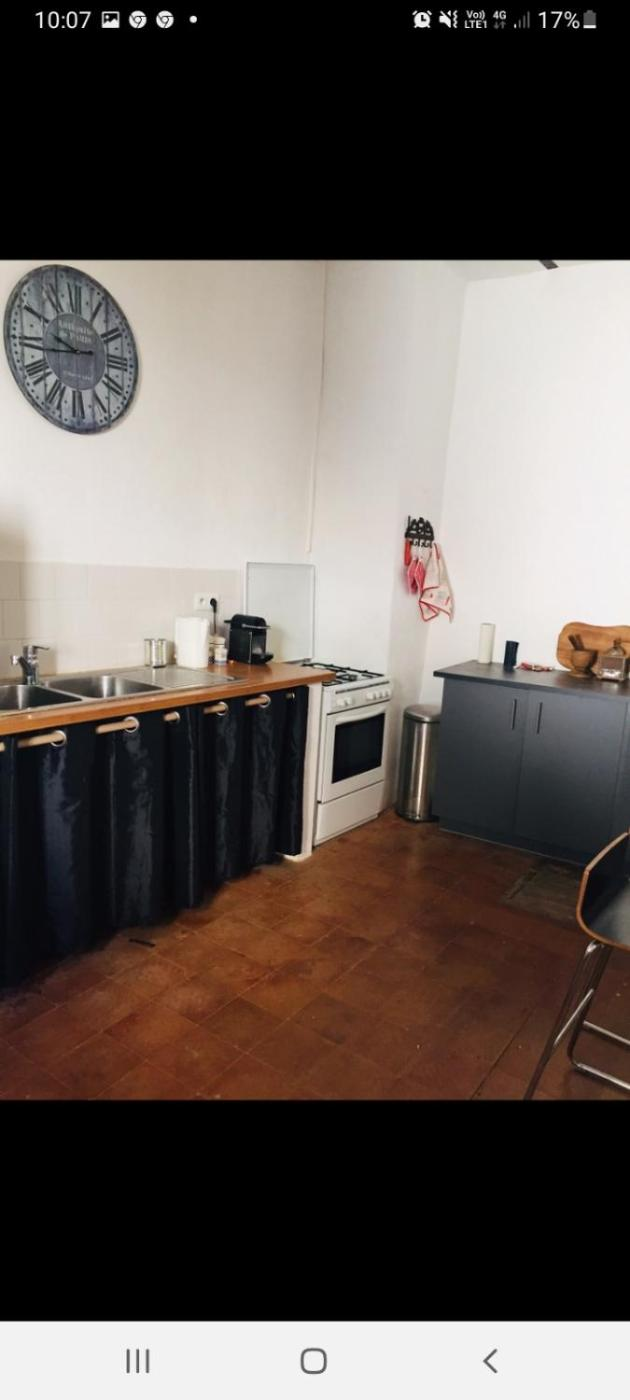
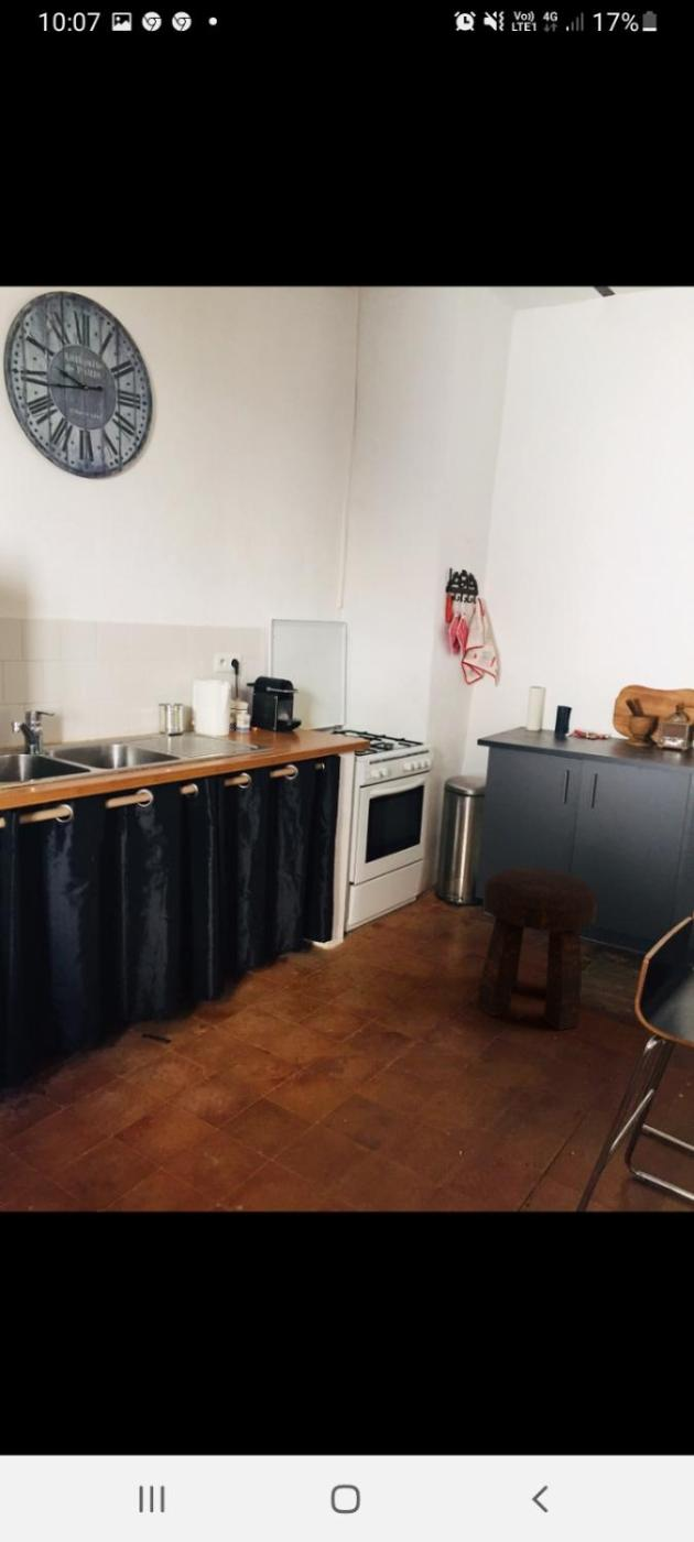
+ stool [476,865,599,1032]
